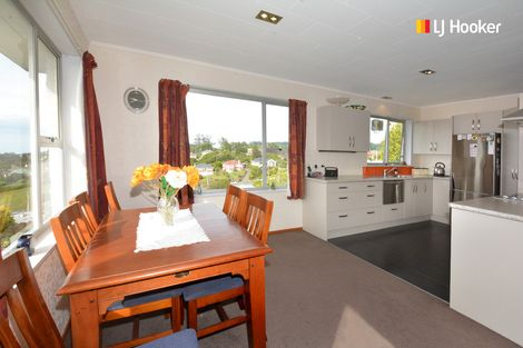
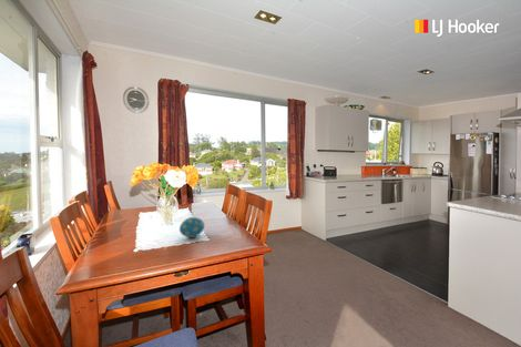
+ decorative egg [178,216,205,238]
